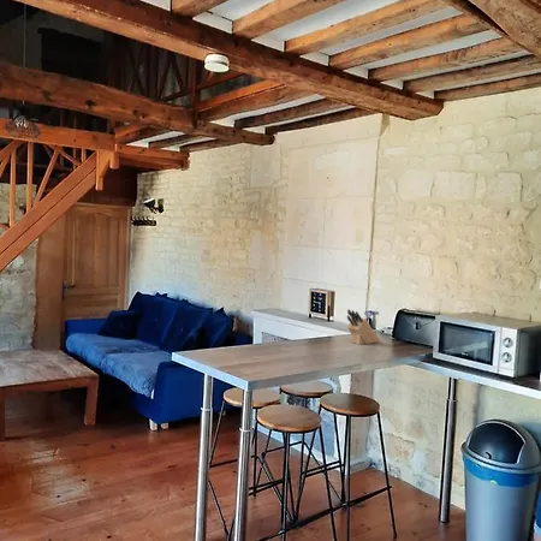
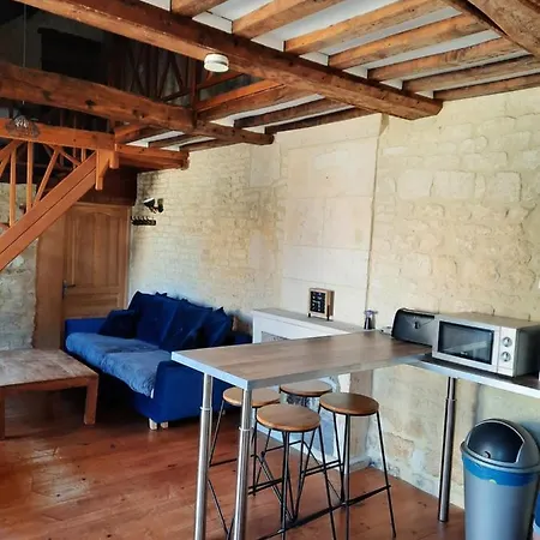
- knife block [346,308,381,345]
